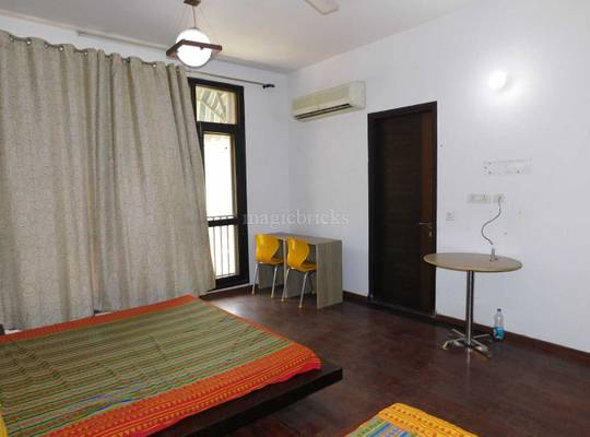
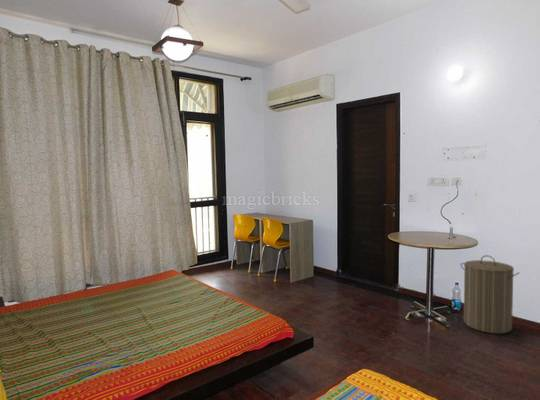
+ laundry hamper [459,254,520,335]
